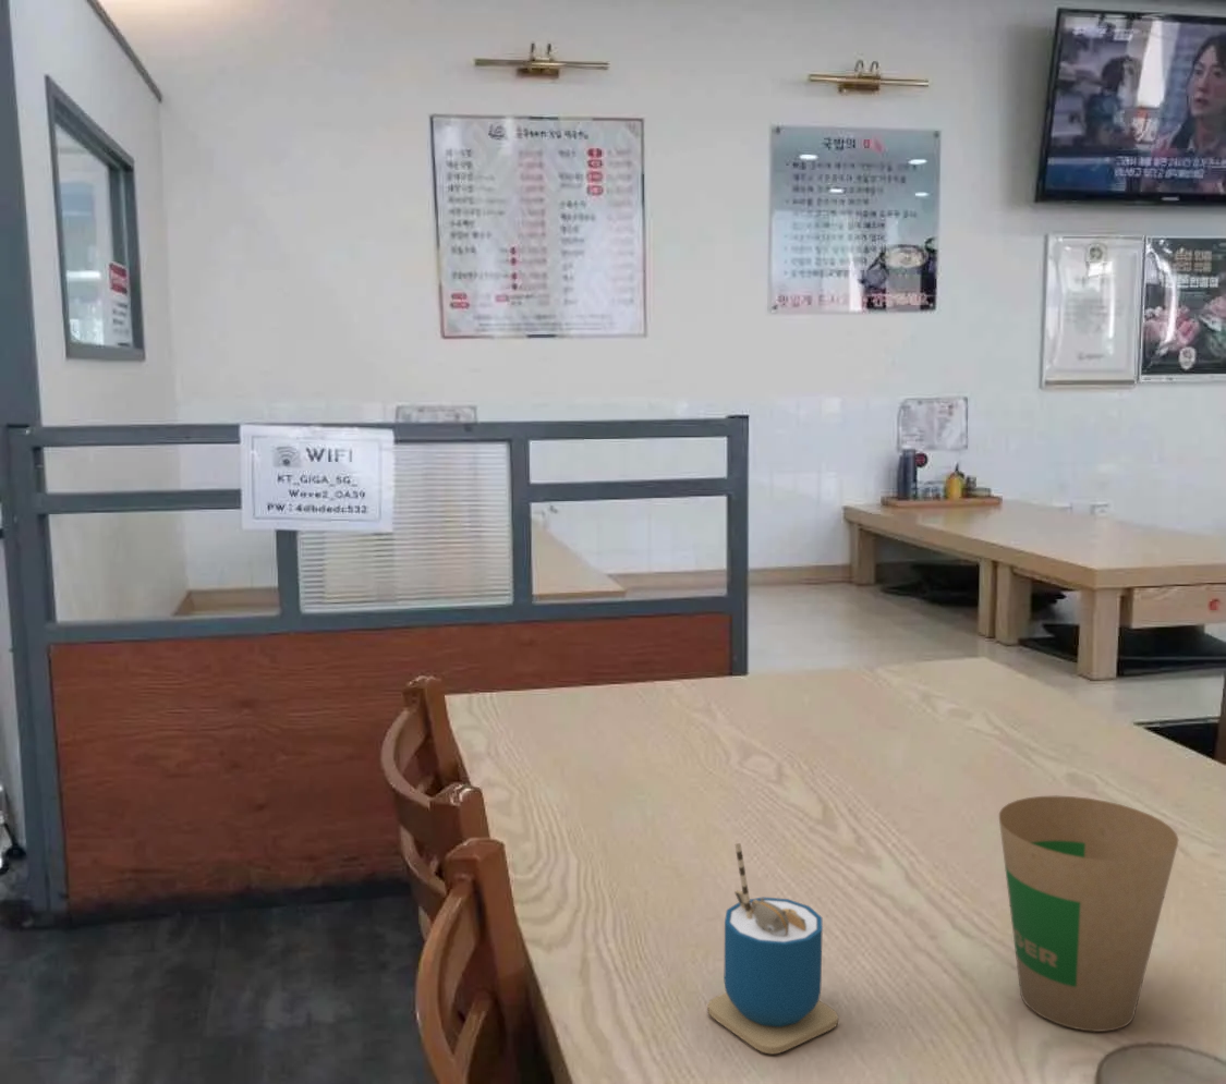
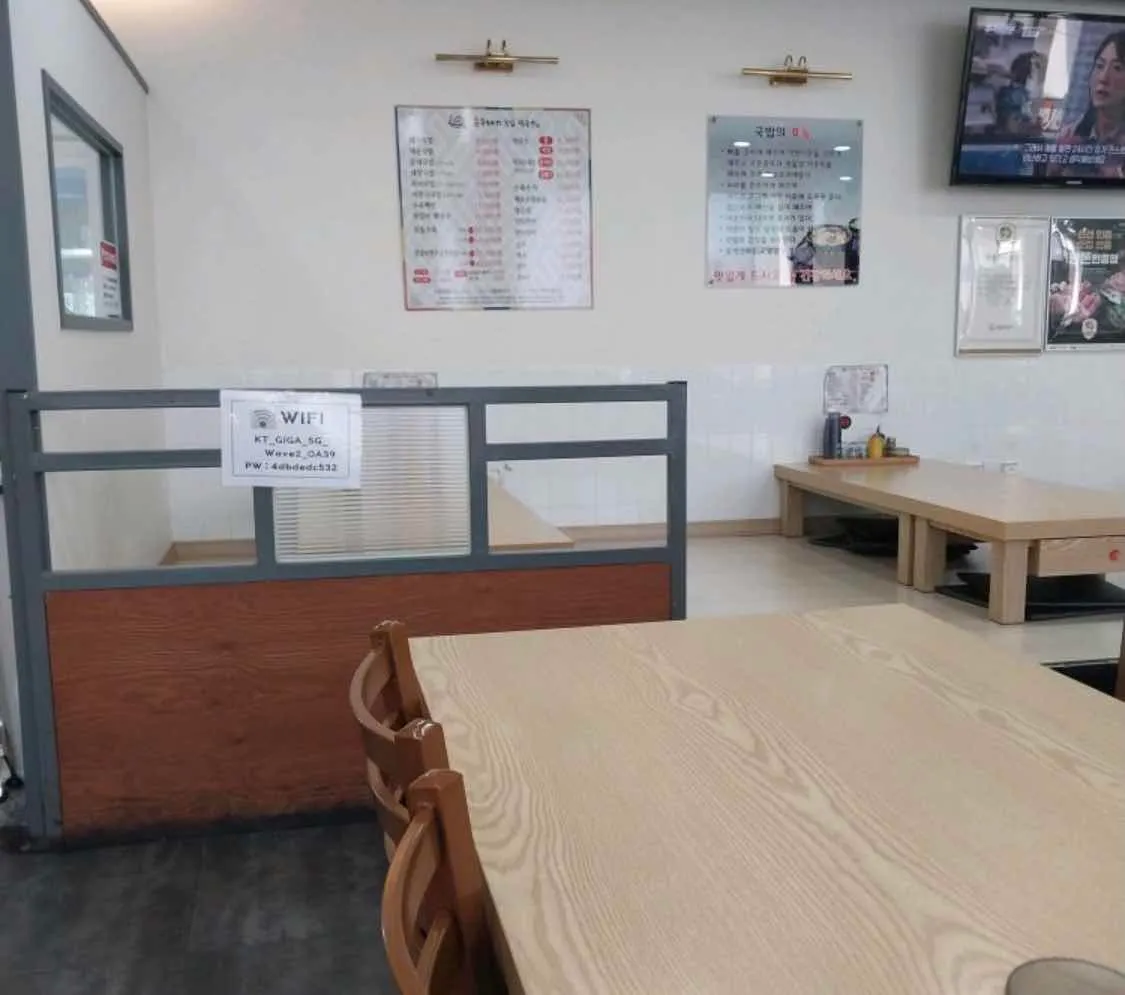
- paper cup [998,795,1180,1033]
- cup [706,842,839,1055]
